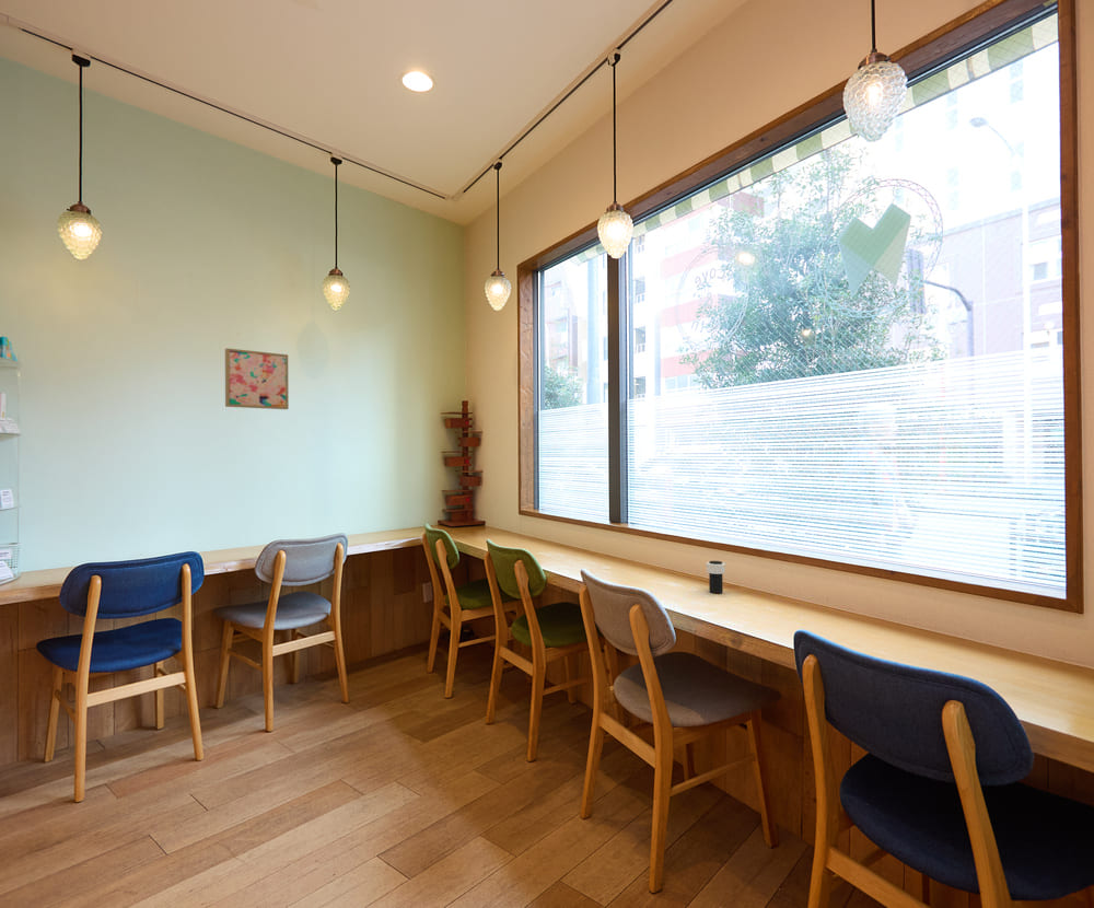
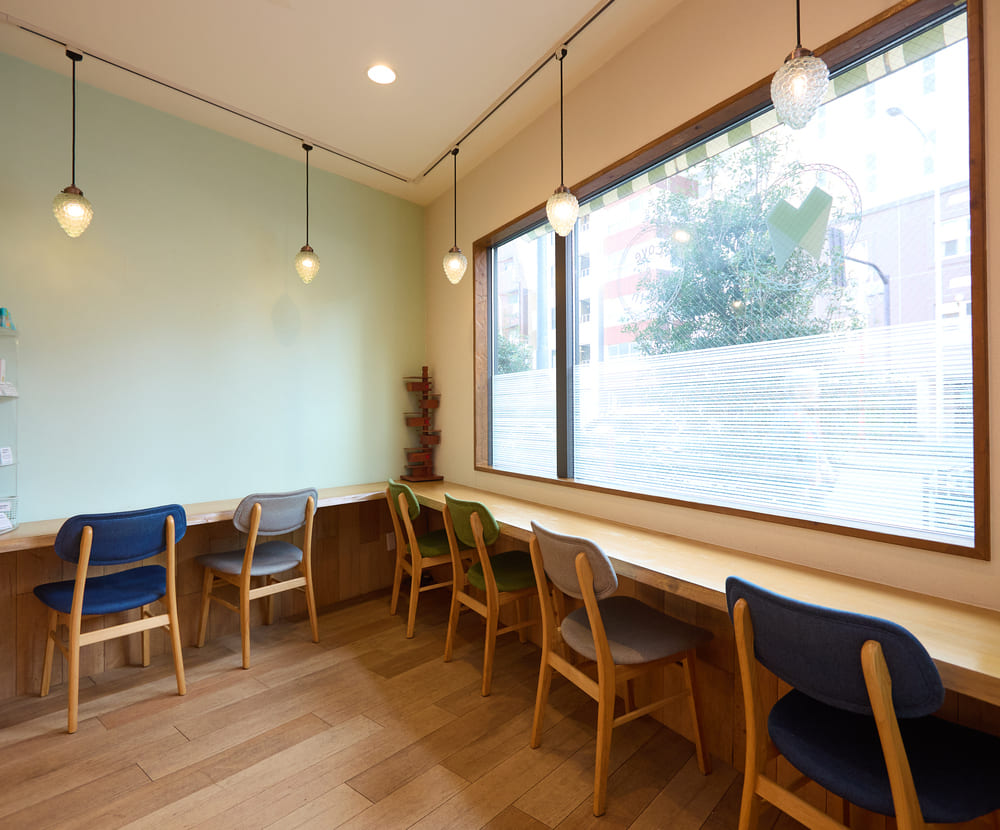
- cup [706,560,726,594]
- wall art [224,347,290,410]
